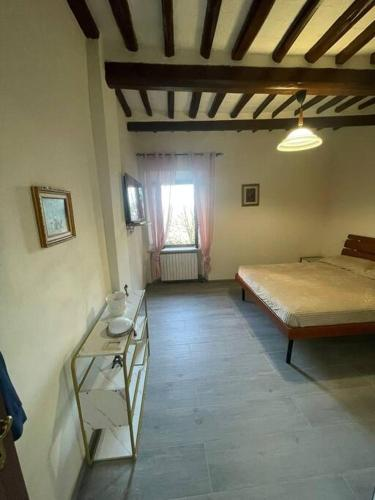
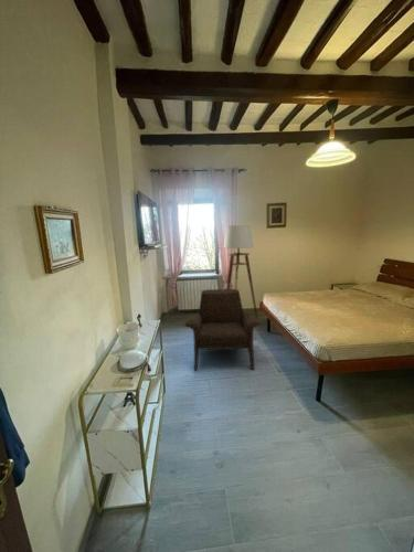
+ floor lamp [223,224,259,319]
+ armchair [184,288,262,371]
